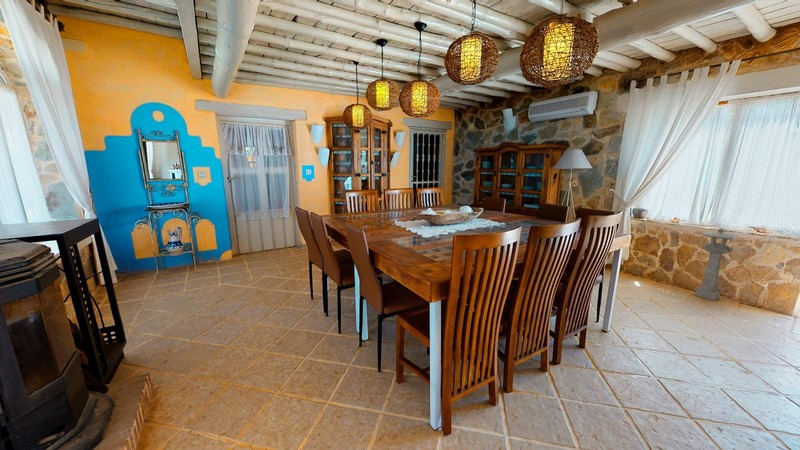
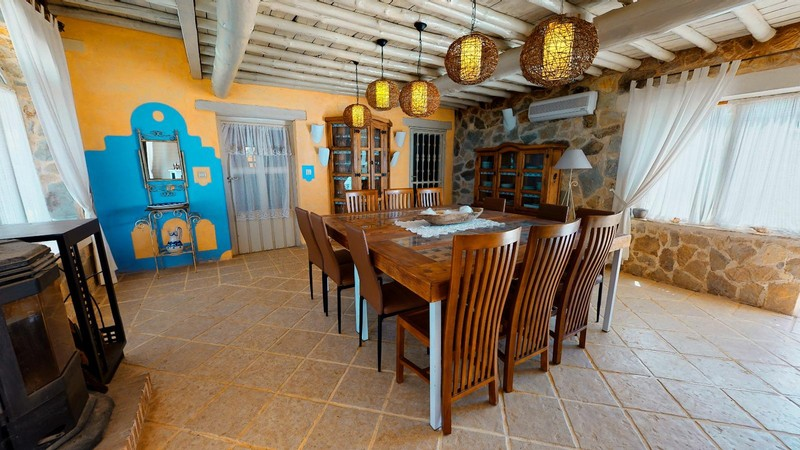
- lantern [694,228,739,302]
